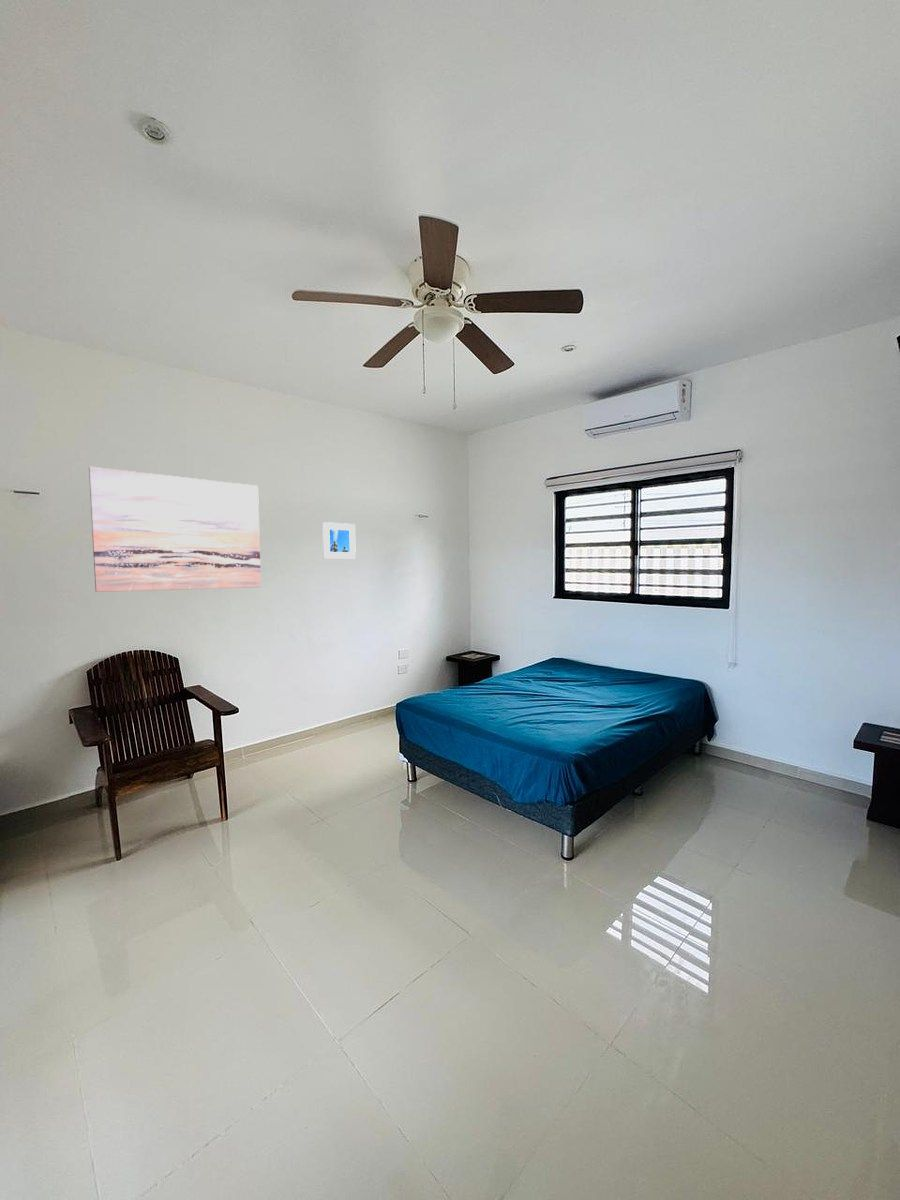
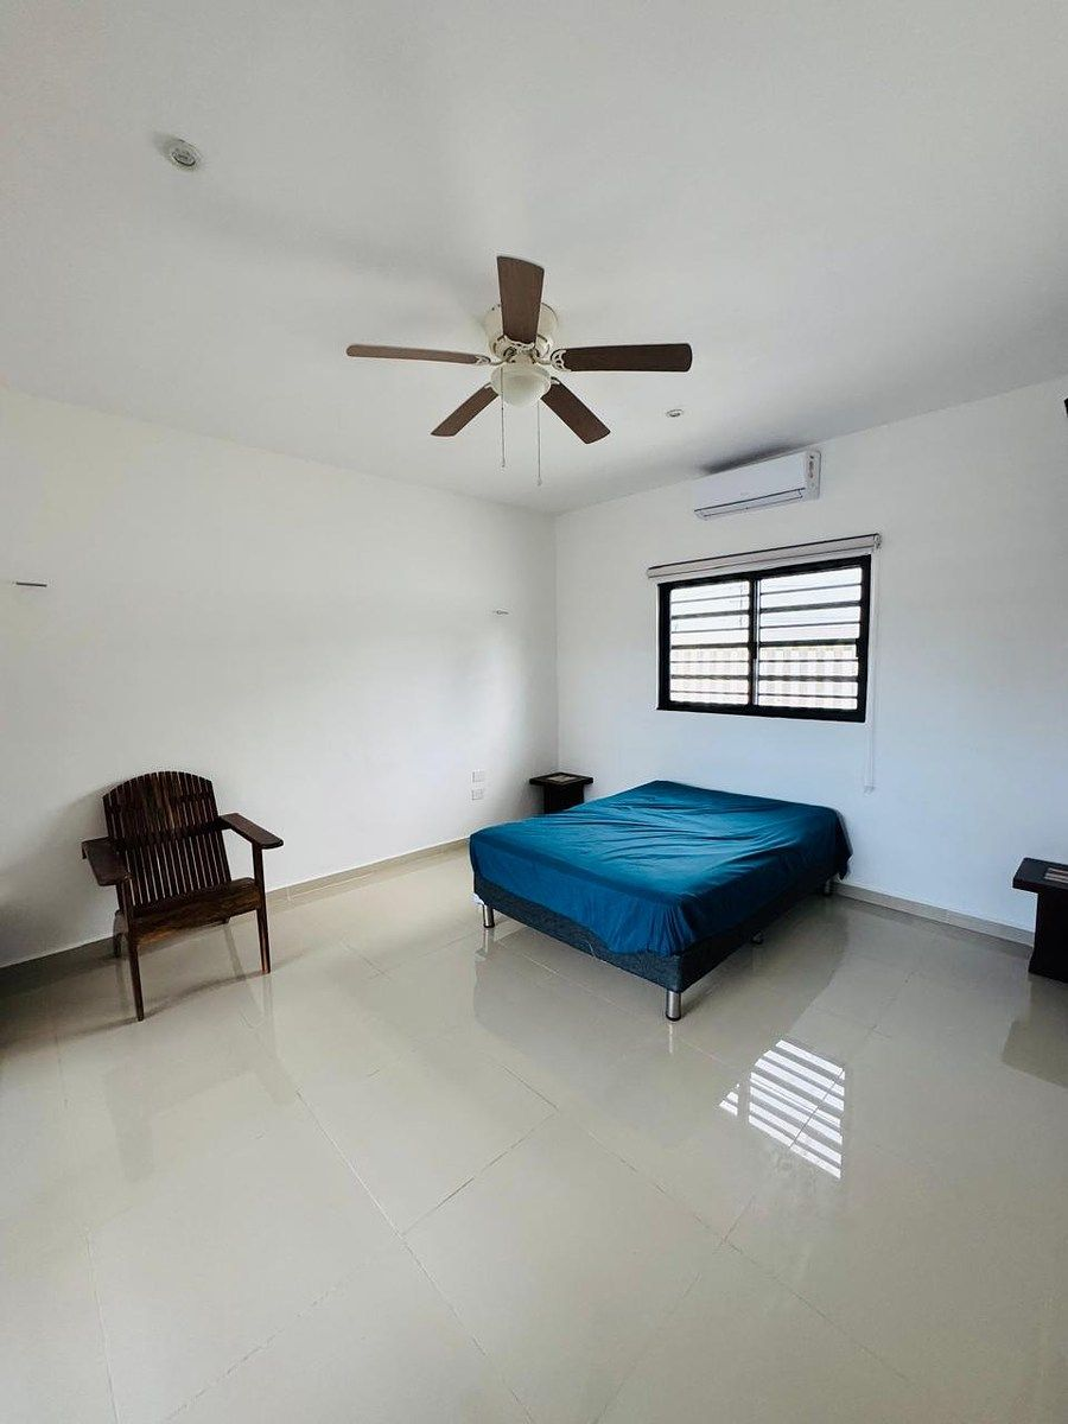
- wall art [88,466,262,593]
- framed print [321,521,357,560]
